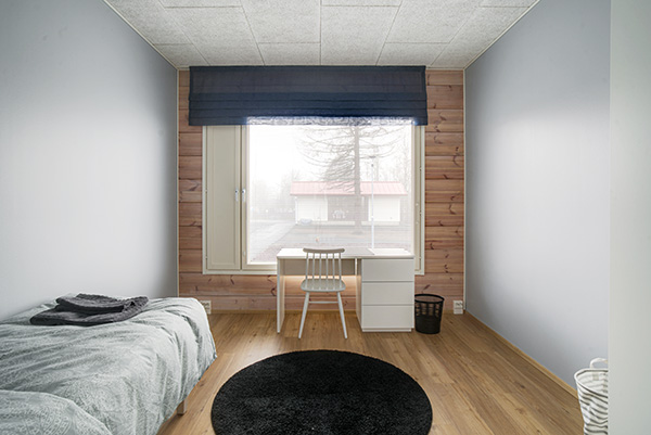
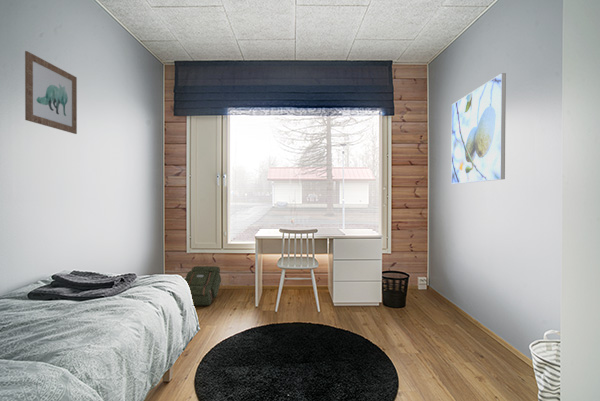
+ wall art [24,50,78,135]
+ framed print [450,72,507,185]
+ backpack [184,265,222,307]
